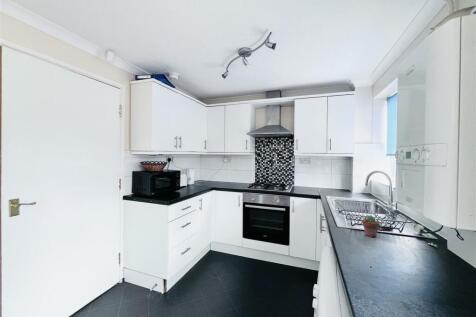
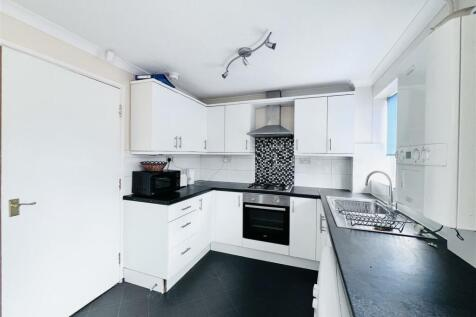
- potted succulent [361,214,381,238]
